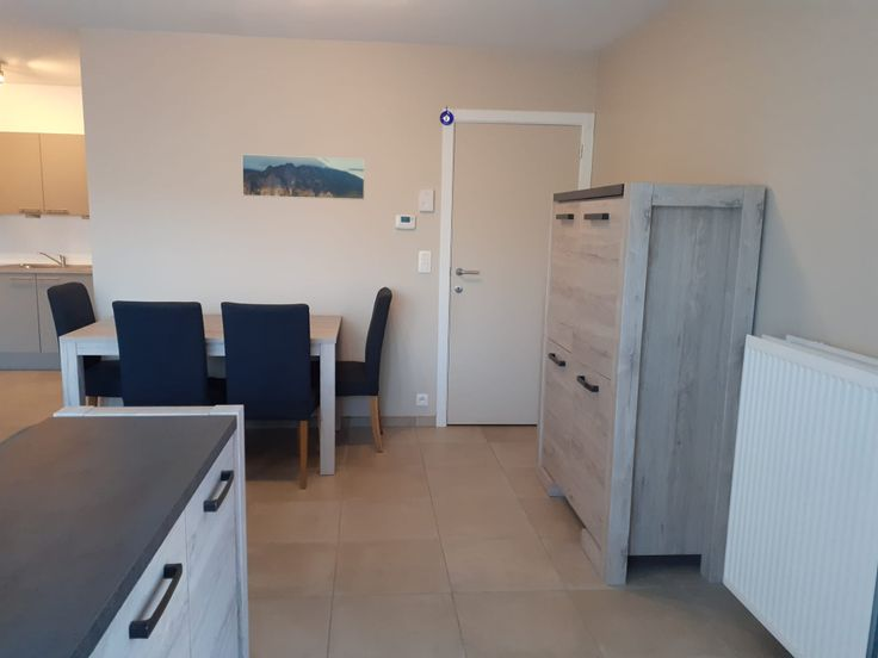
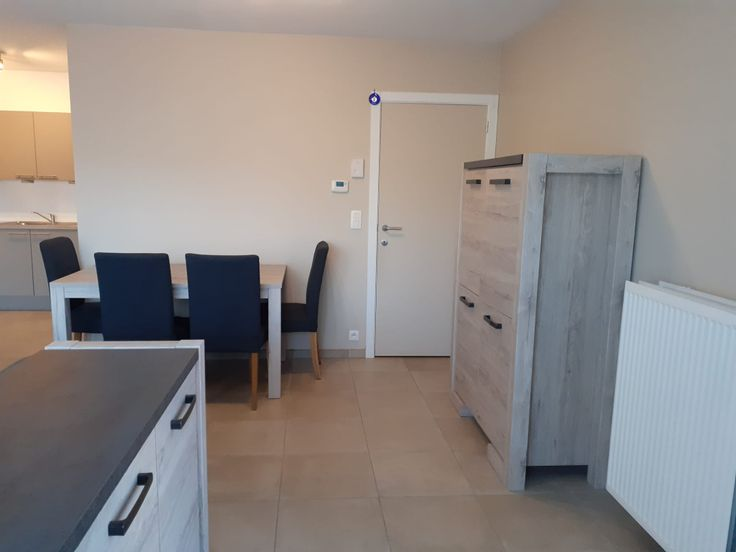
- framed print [241,153,366,201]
